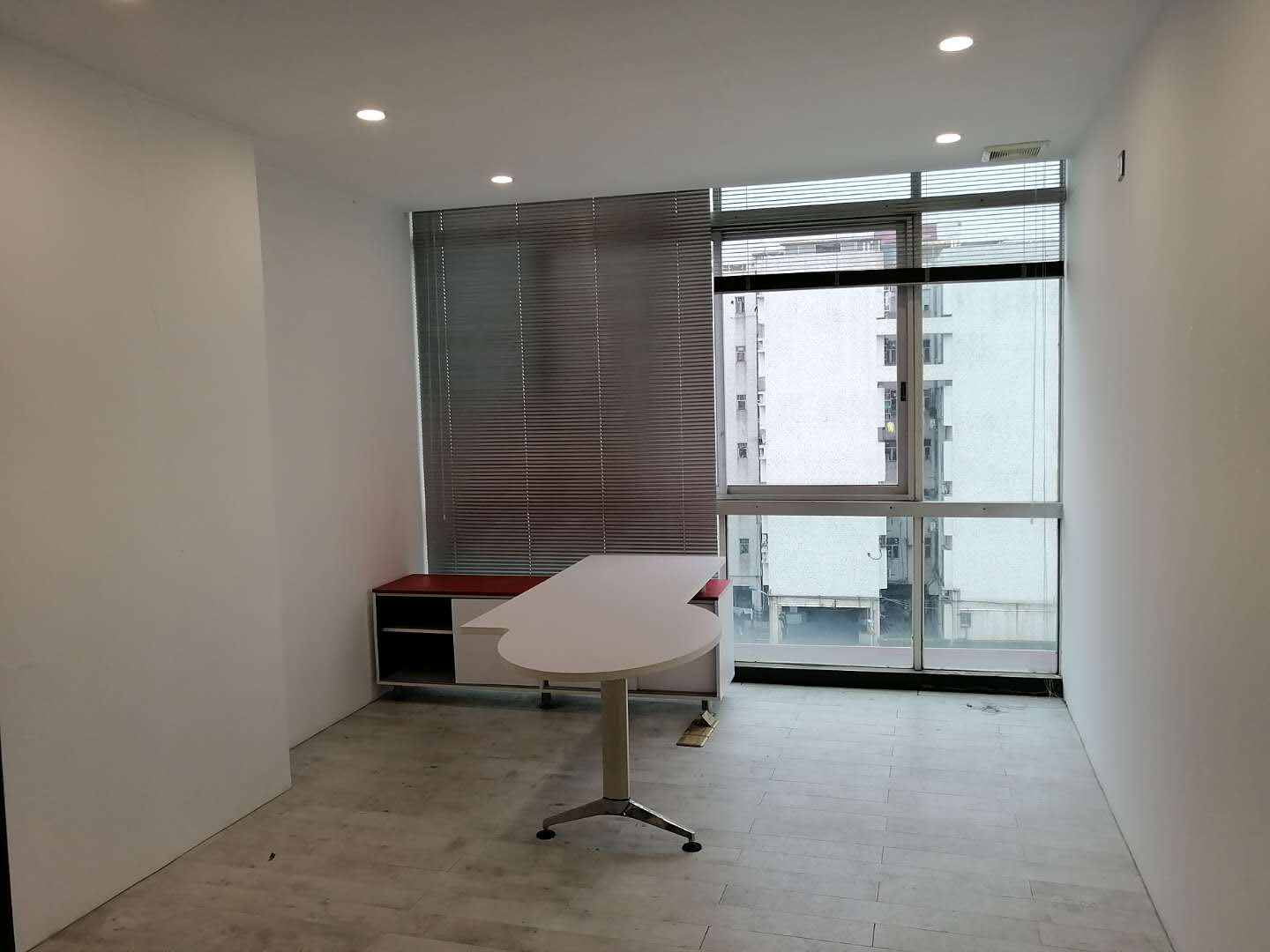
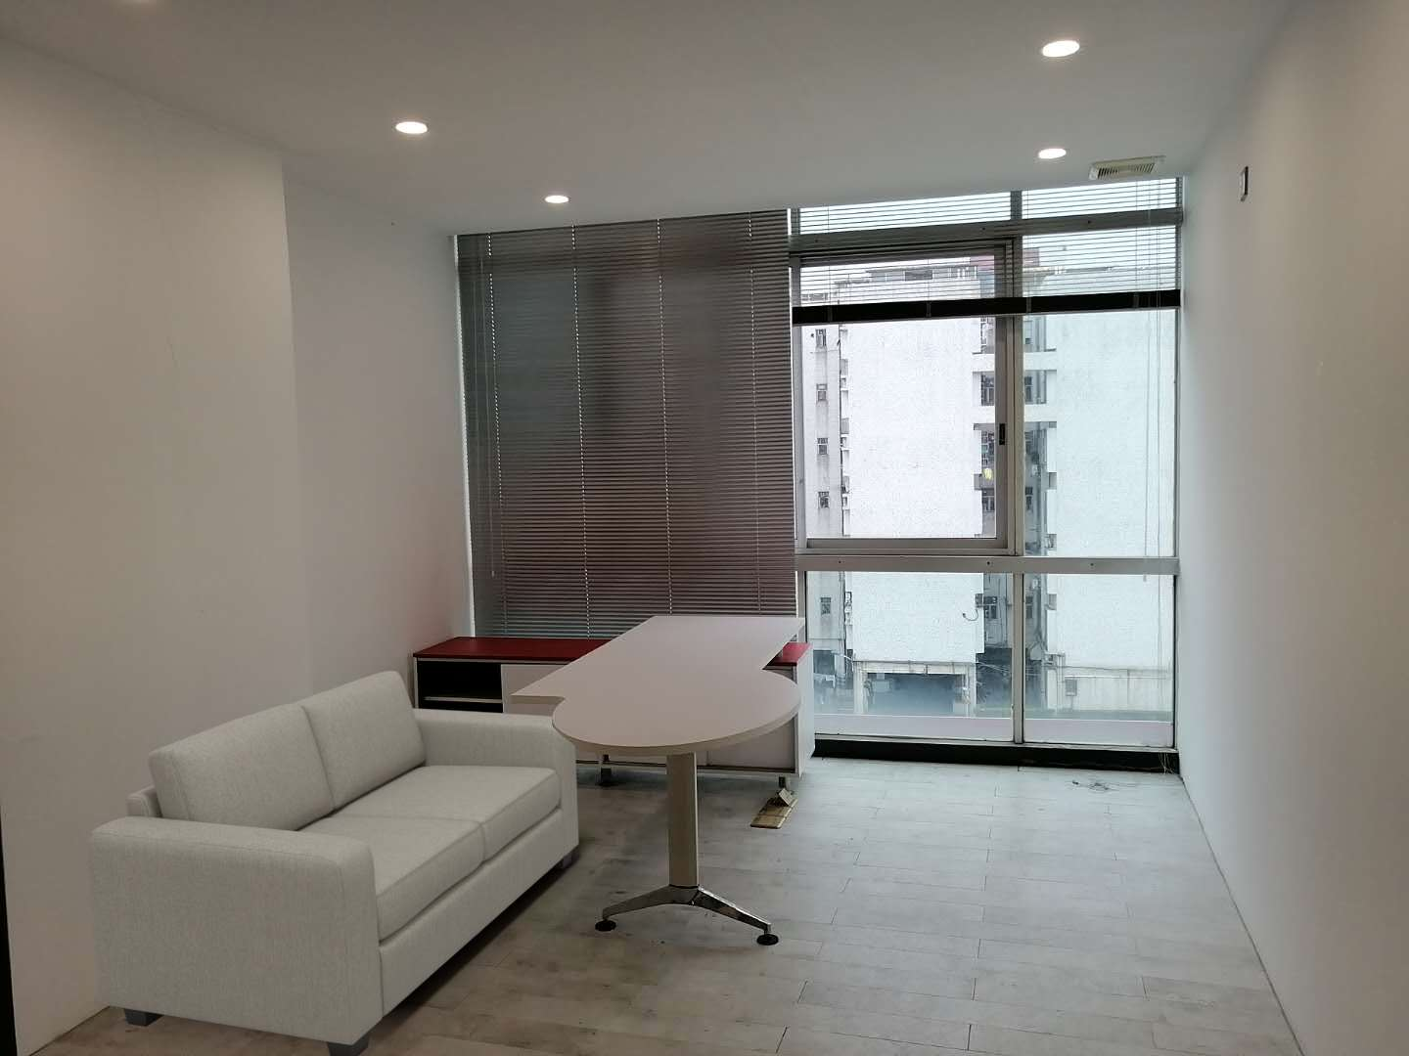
+ sofa [87,670,579,1056]
